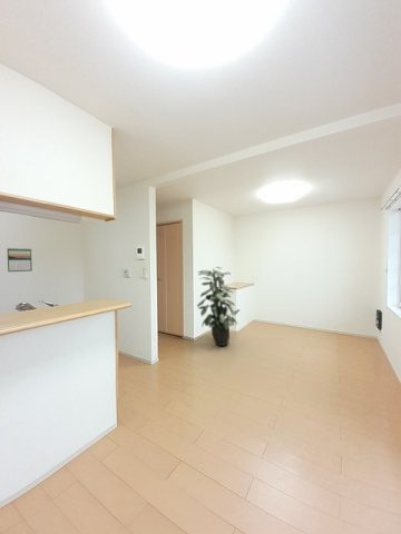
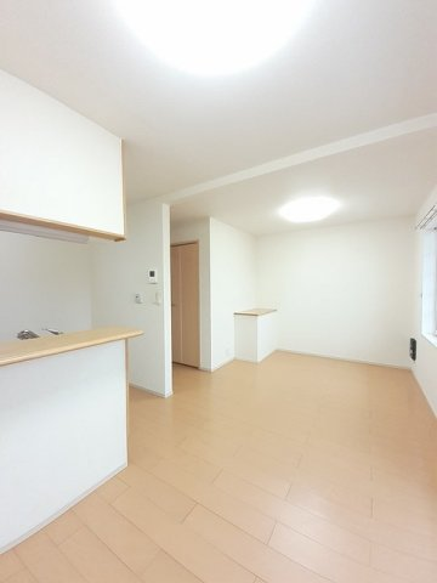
- indoor plant [196,266,241,347]
- calendar [7,247,33,273]
